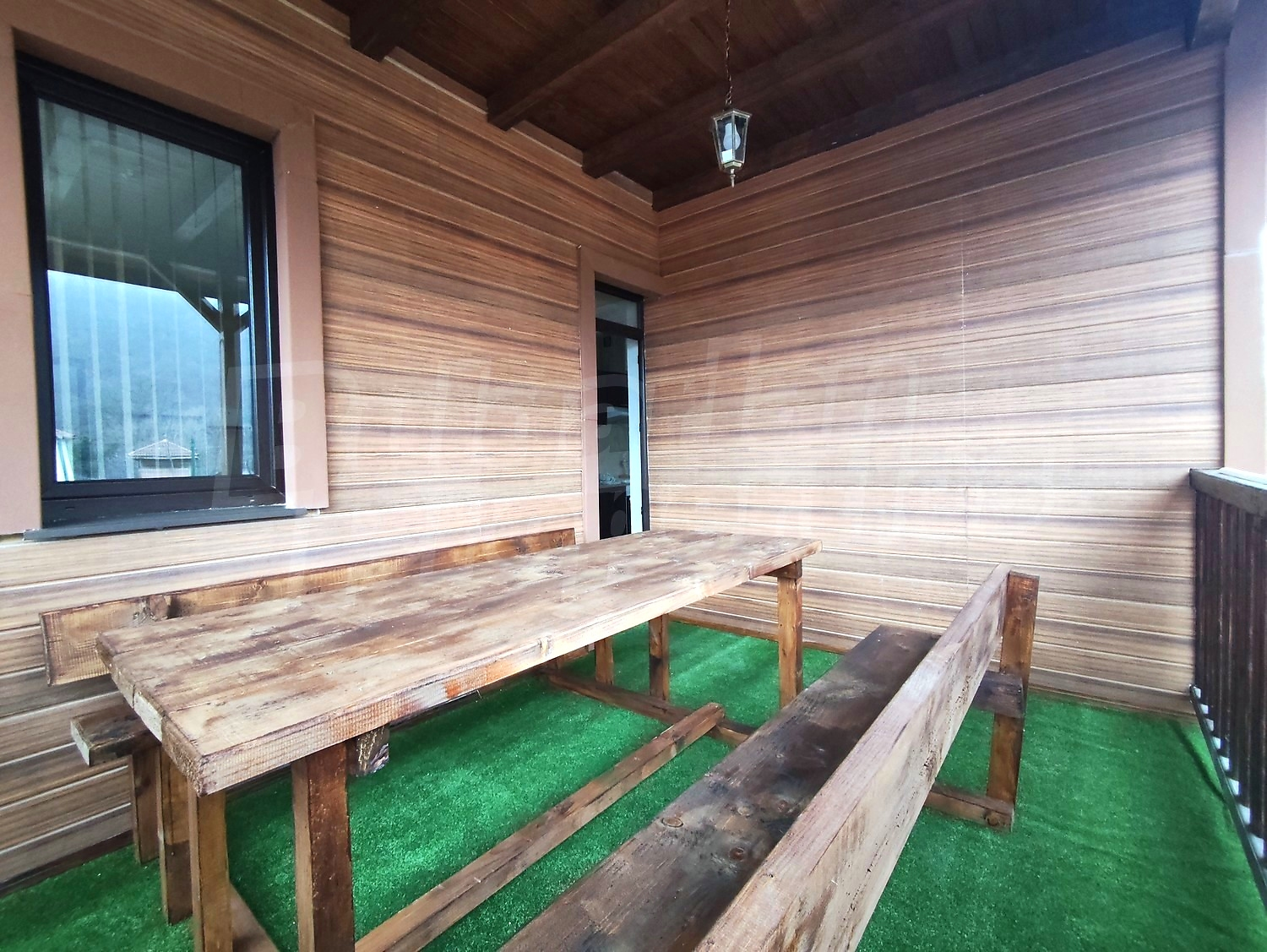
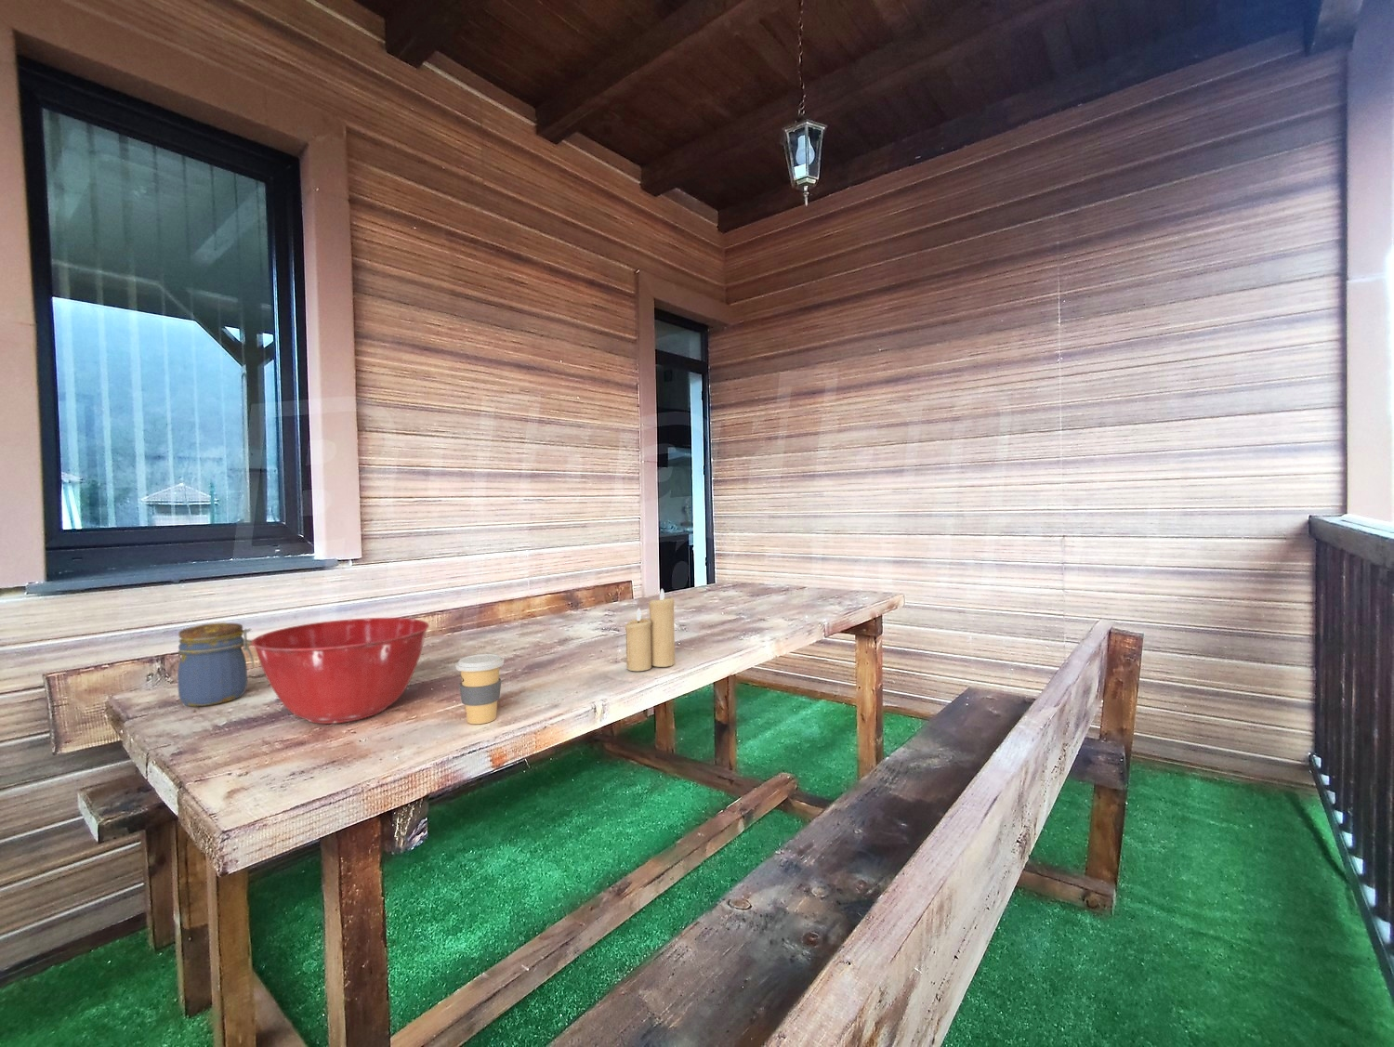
+ mixing bowl [251,617,430,725]
+ candle [624,588,676,672]
+ coffee cup [454,653,505,725]
+ jar [176,621,255,707]
